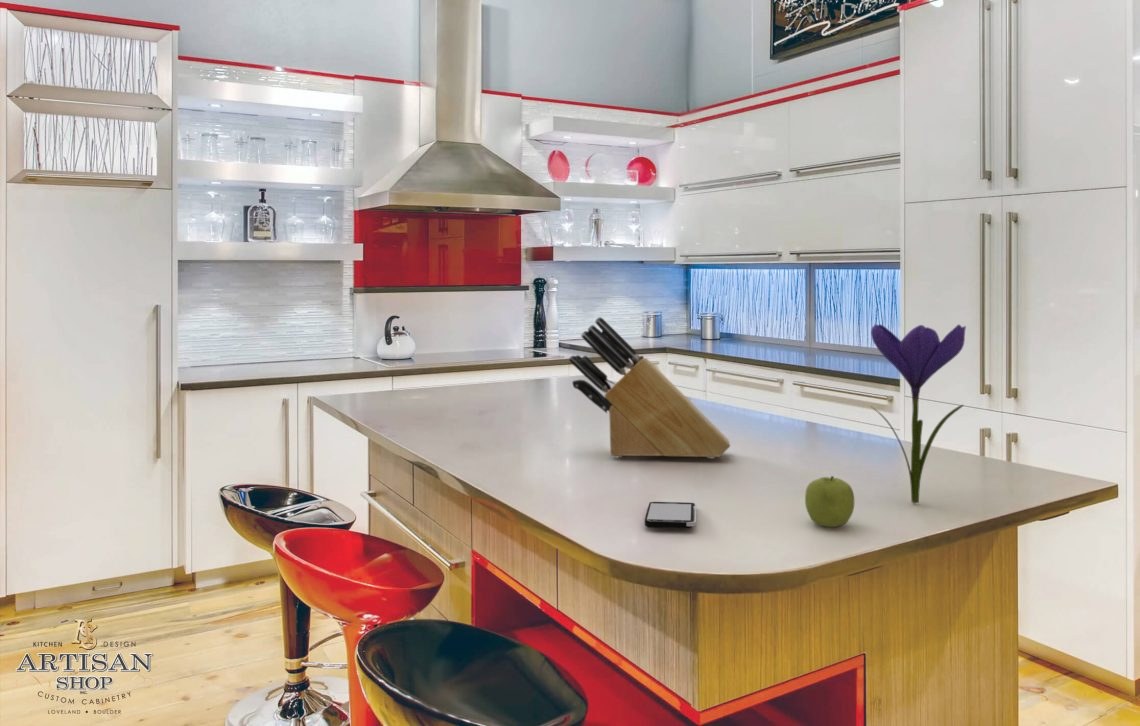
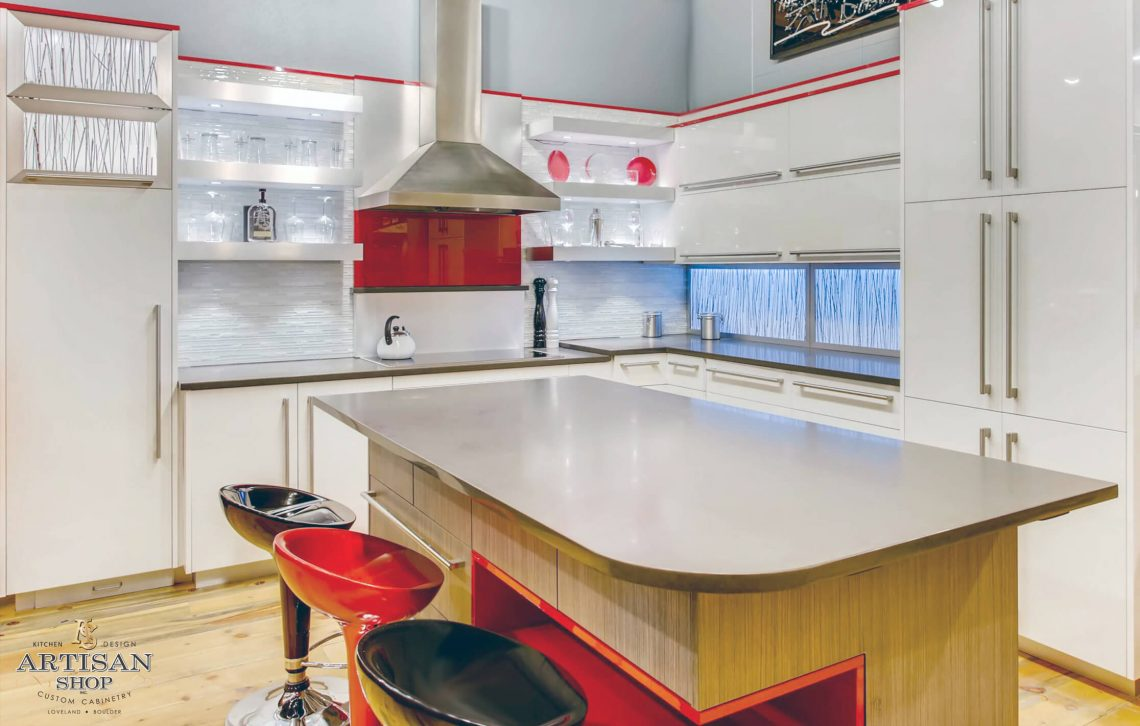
- smartphone [644,501,697,529]
- fruit [804,475,855,528]
- flower [870,323,967,504]
- knife block [568,316,731,460]
